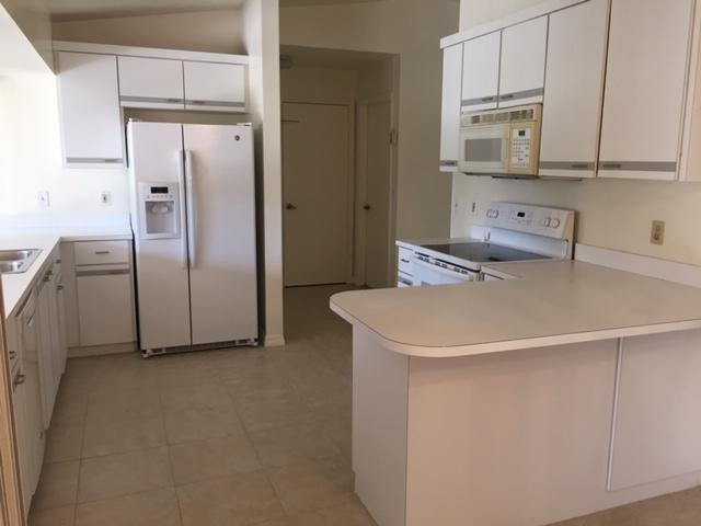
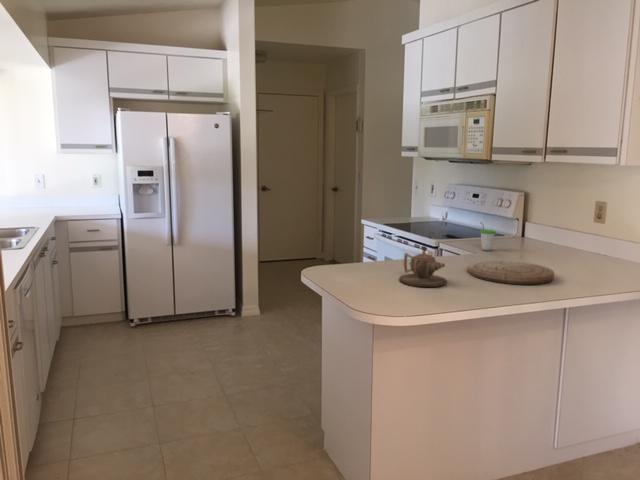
+ cutting board [467,260,555,285]
+ teapot [398,245,448,288]
+ cup [479,221,497,252]
